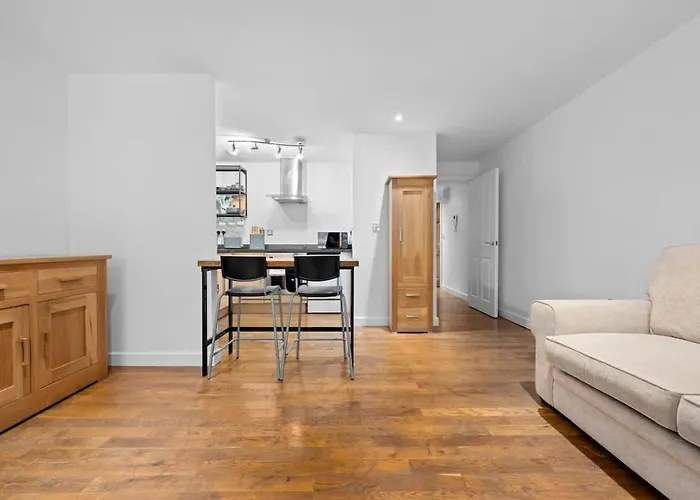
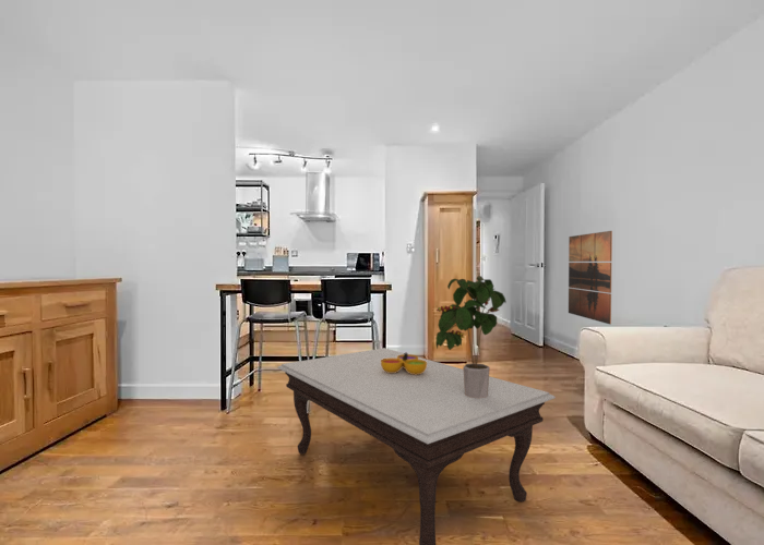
+ coffee table [276,347,557,545]
+ wall art [568,230,613,325]
+ potted plant [434,275,508,399]
+ decorative bowl [381,351,427,375]
